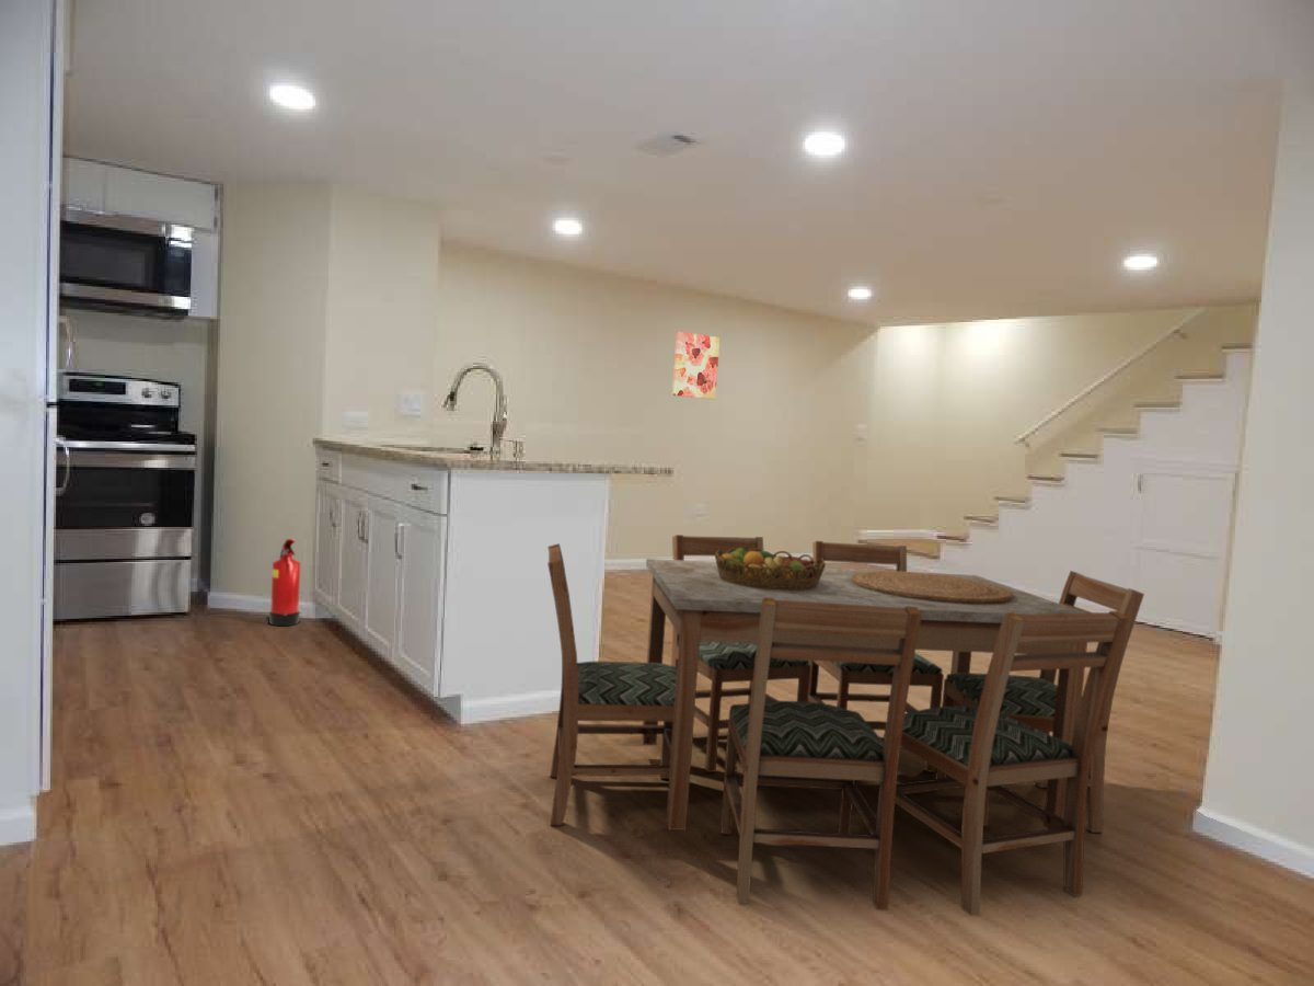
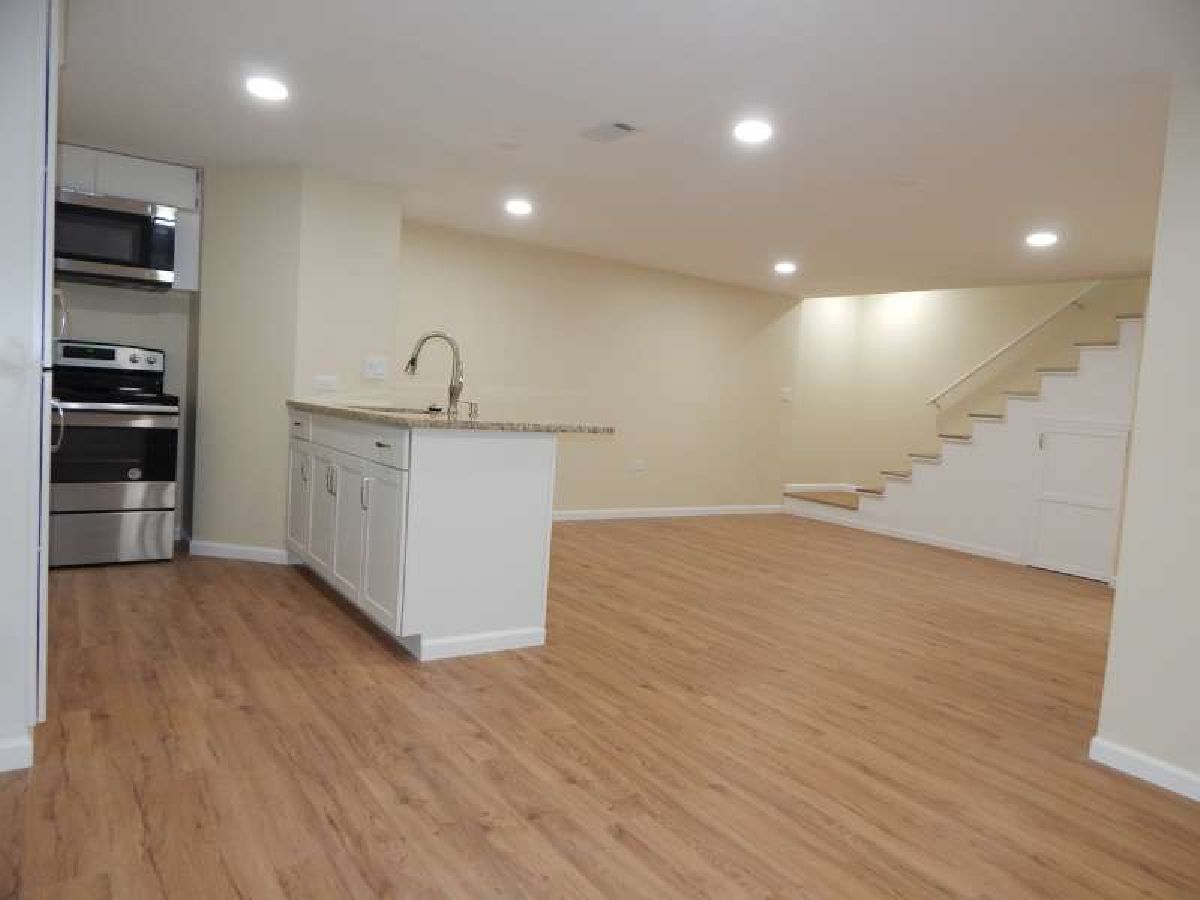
- dining table [546,534,1145,917]
- fire extinguisher [268,538,301,627]
- wall art [671,331,721,400]
